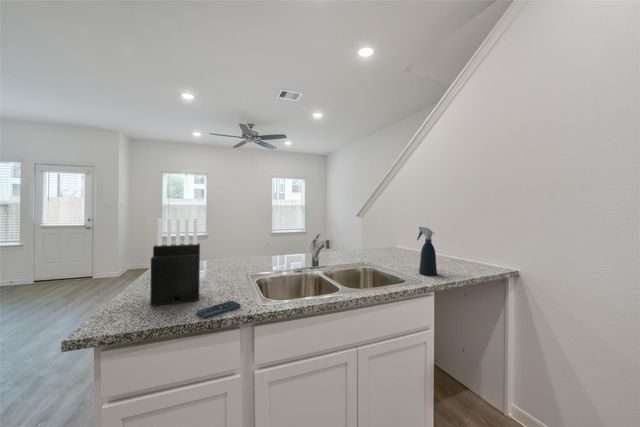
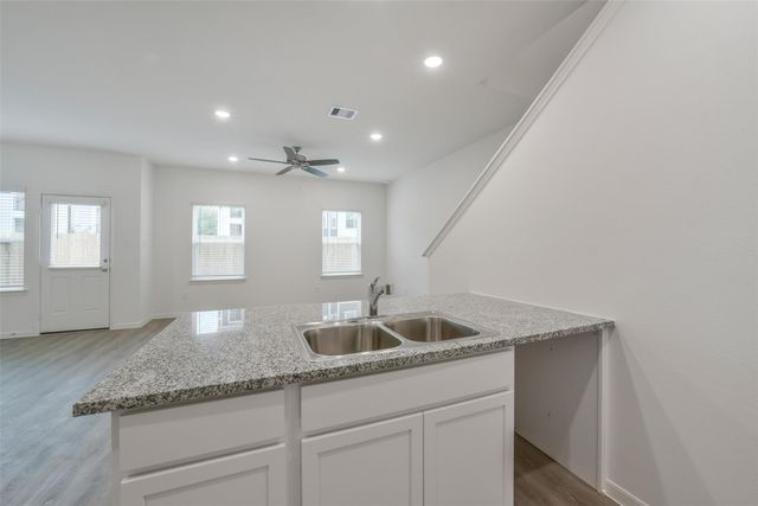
- spray bottle [416,226,438,276]
- knife block [149,218,201,307]
- smartphone [196,300,242,319]
